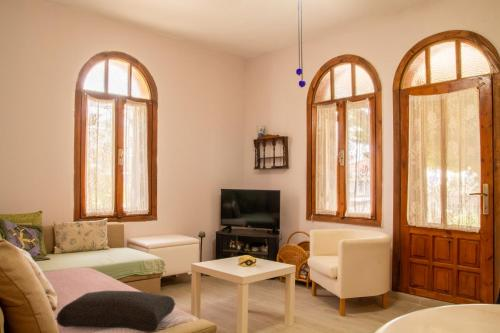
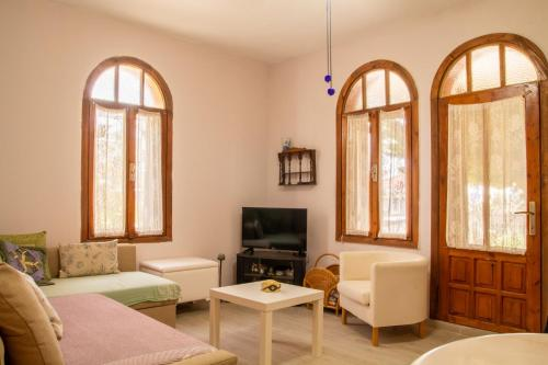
- cushion [55,290,176,333]
